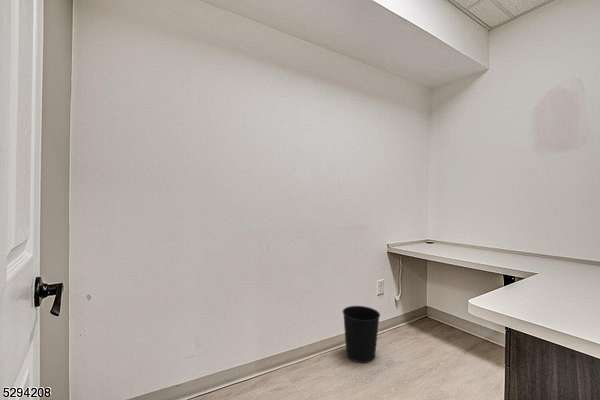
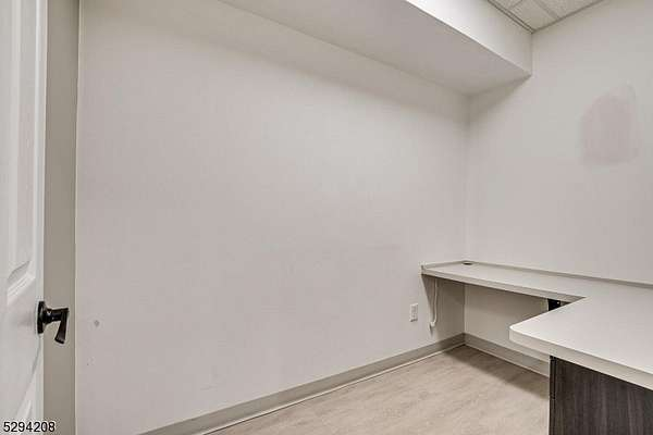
- wastebasket [342,305,381,364]
